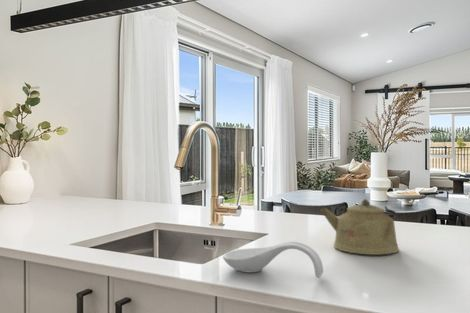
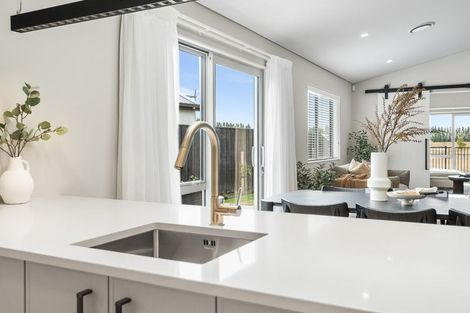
- spoon rest [222,241,324,279]
- kettle [319,198,400,256]
